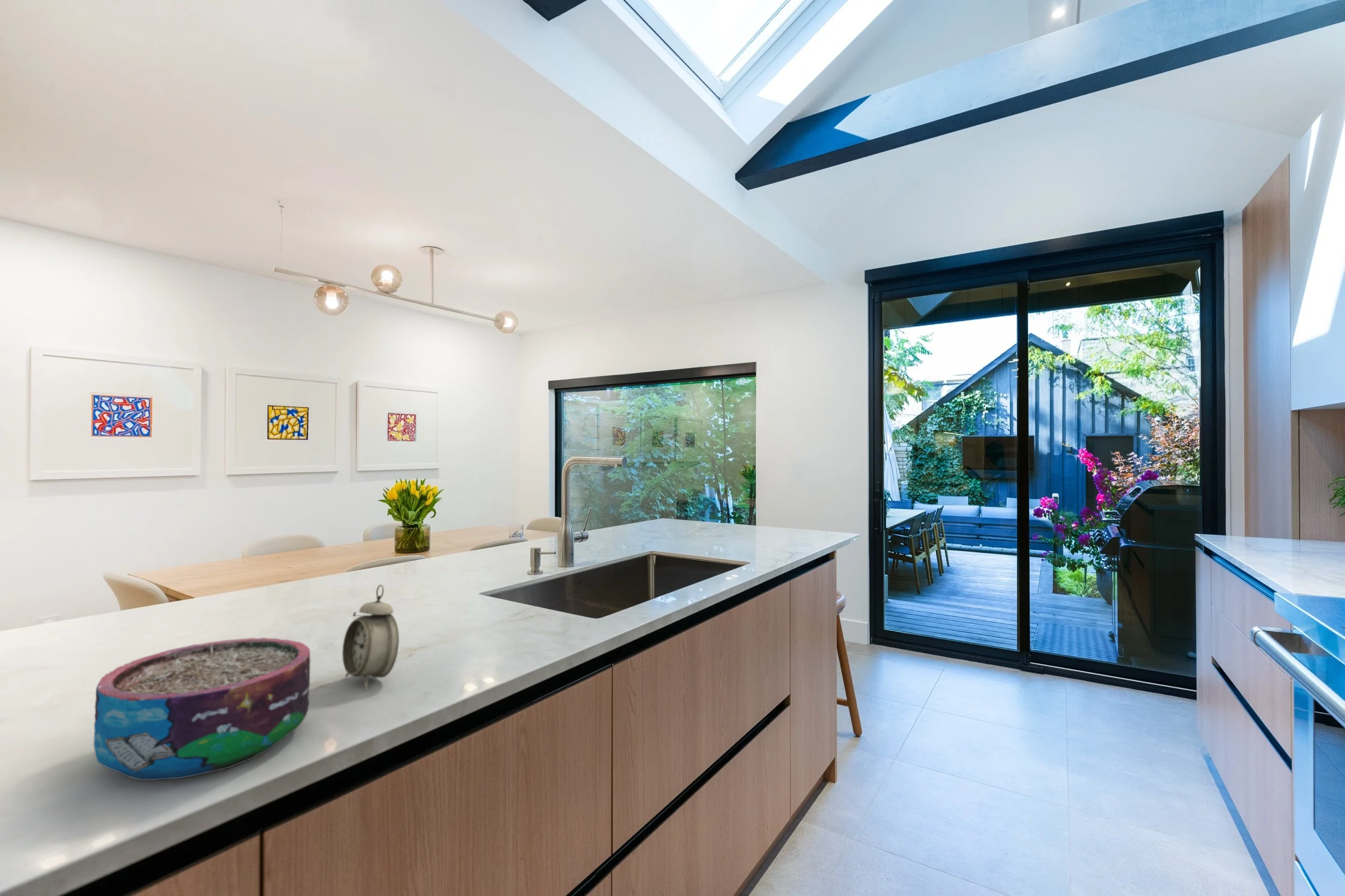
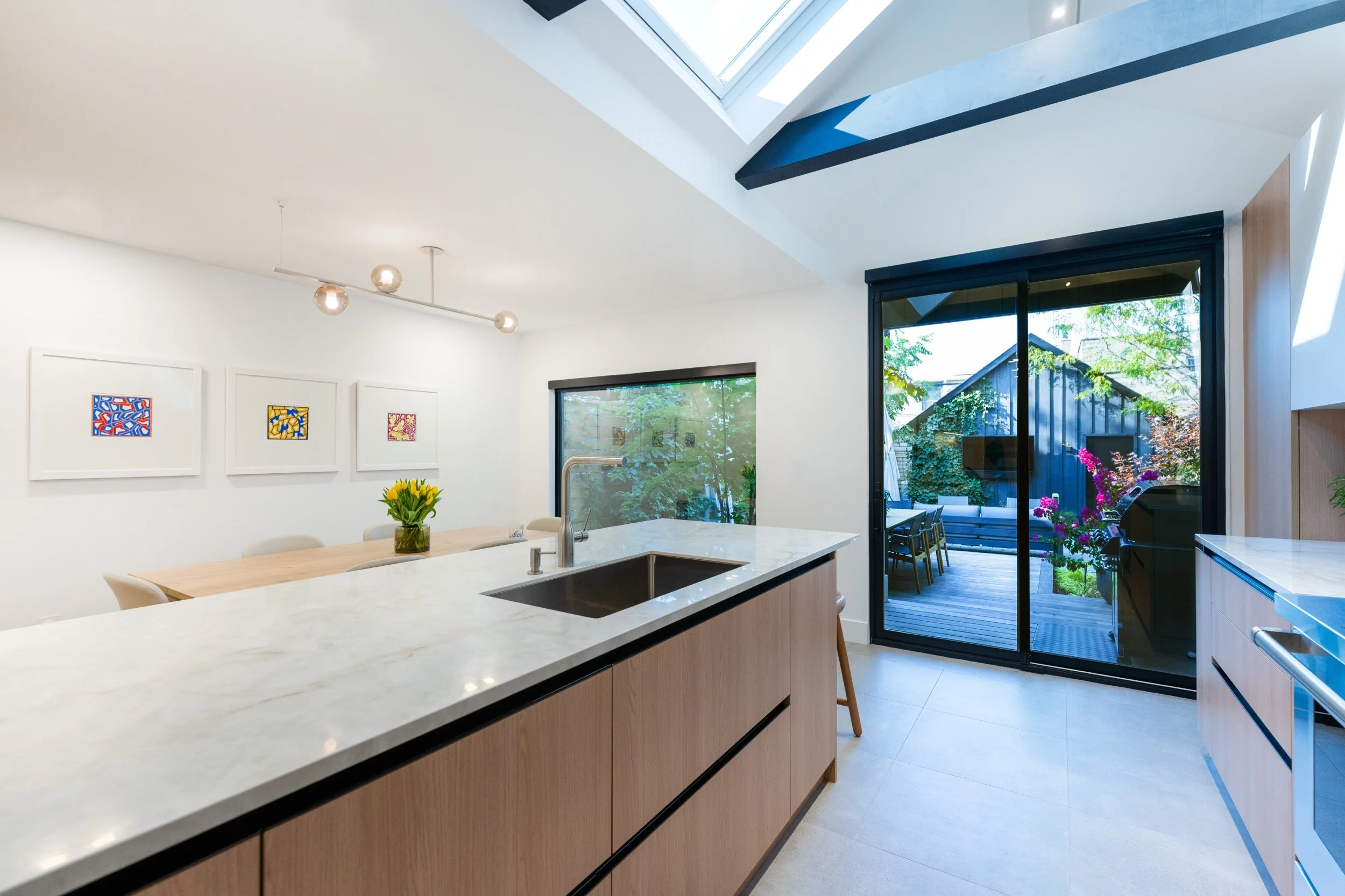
- bowl [93,637,311,781]
- alarm clock [342,584,400,689]
